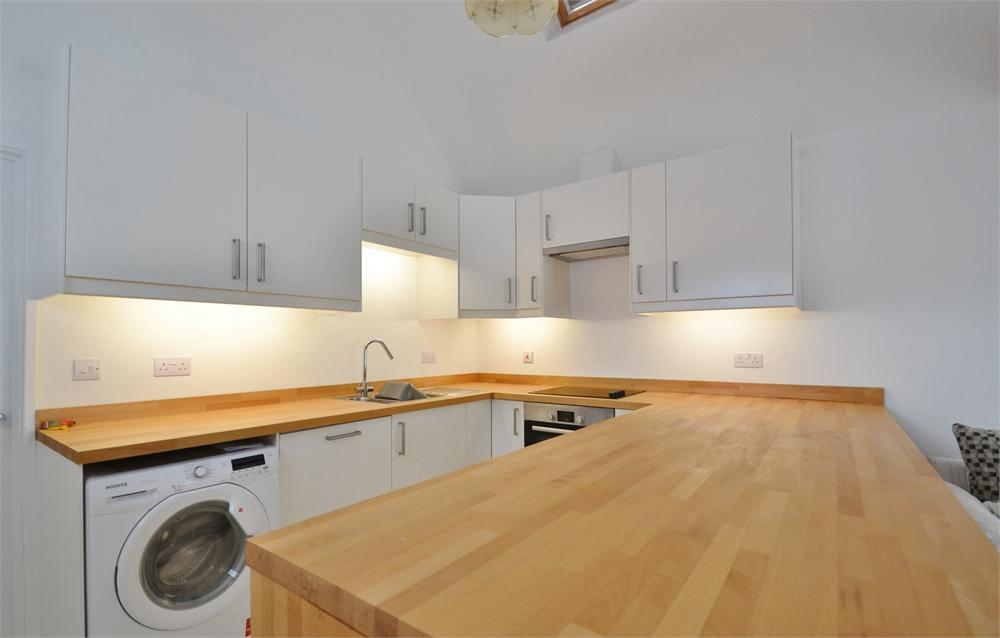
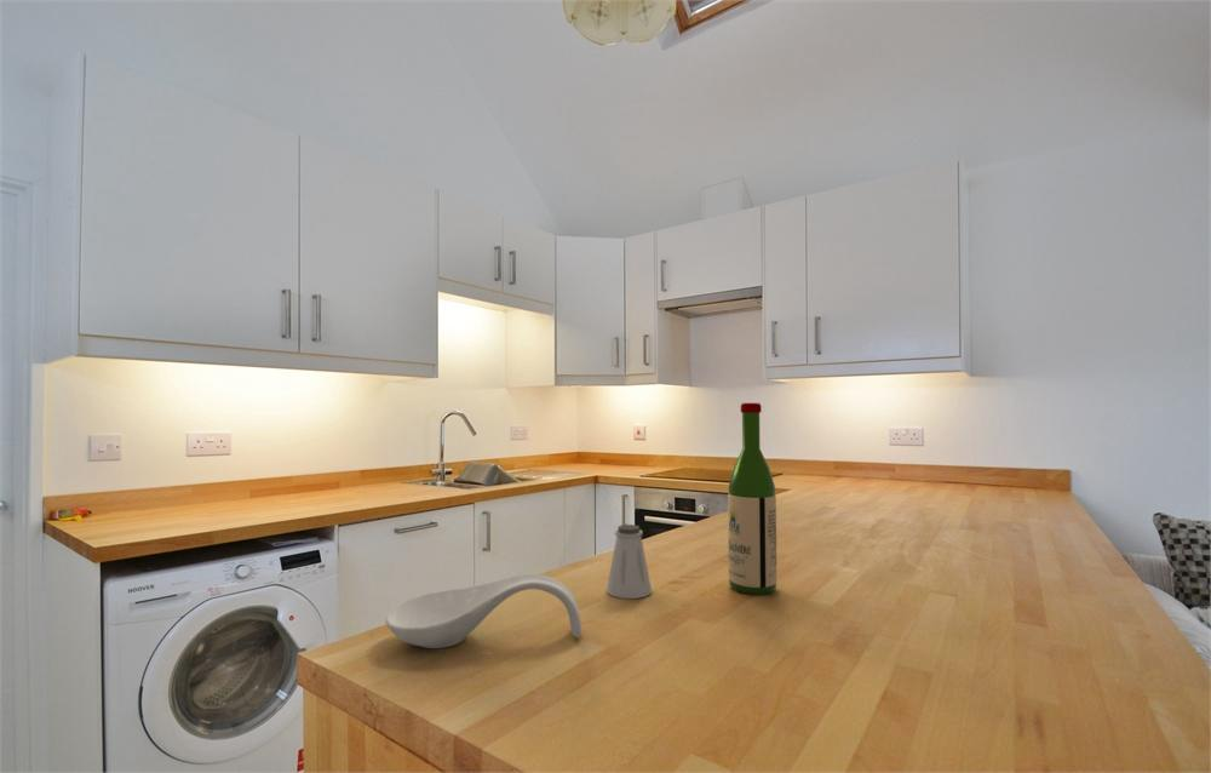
+ wine bottle [727,402,777,596]
+ saltshaker [606,523,653,600]
+ spoon rest [385,572,582,649]
